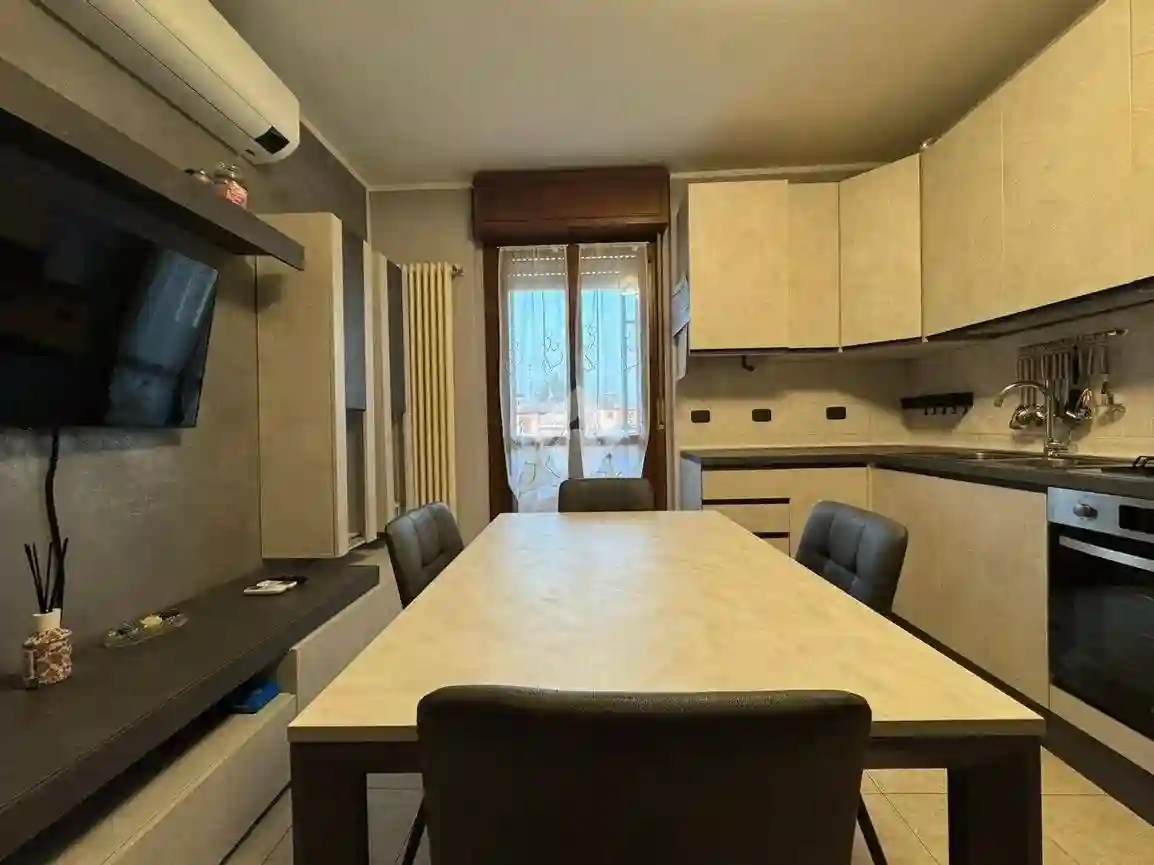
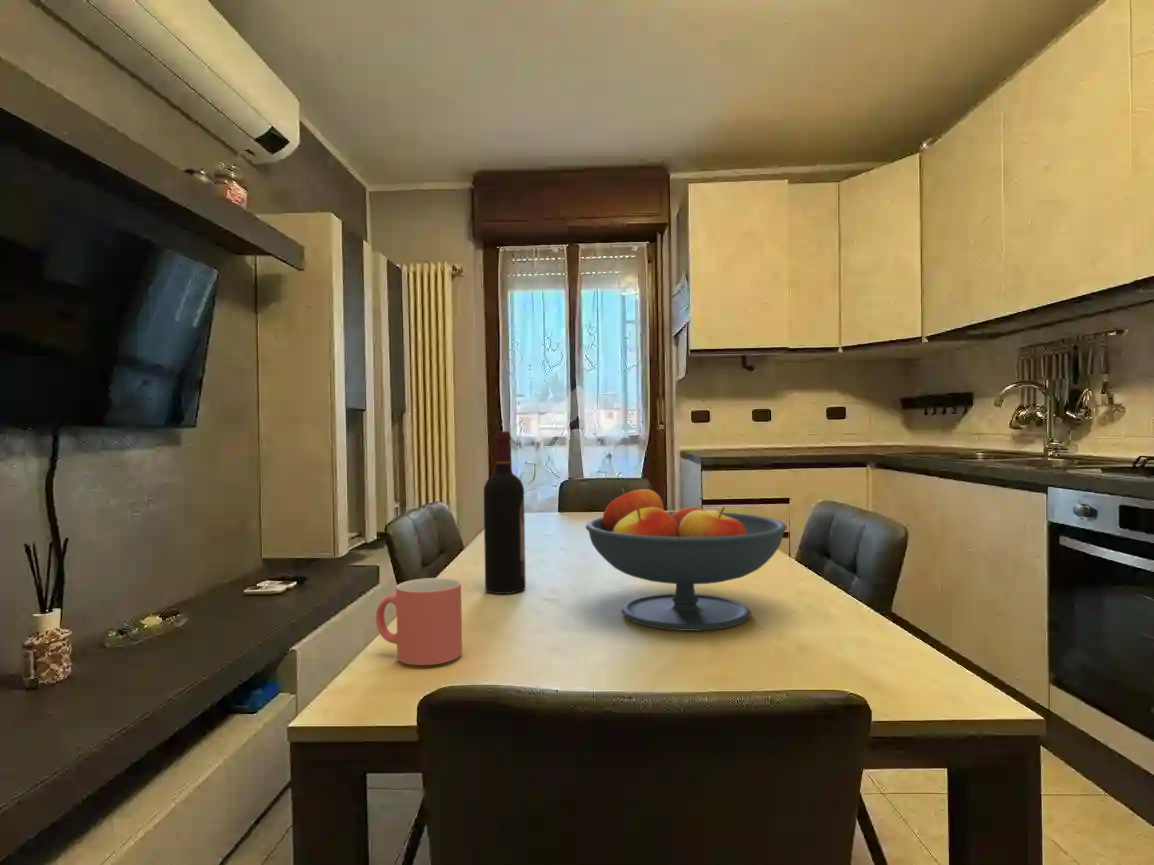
+ mug [375,577,463,666]
+ fruit bowl [585,487,788,632]
+ wine bottle [483,430,527,595]
